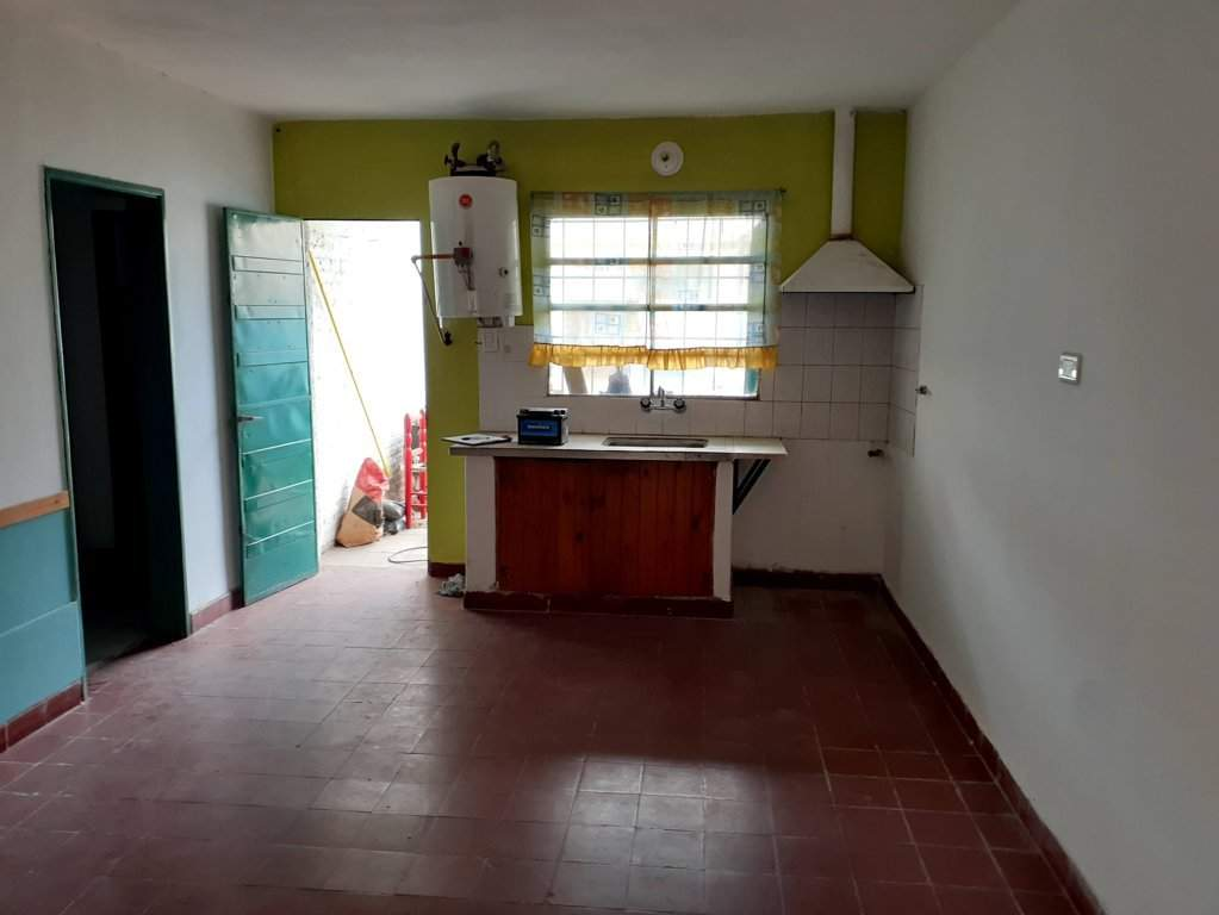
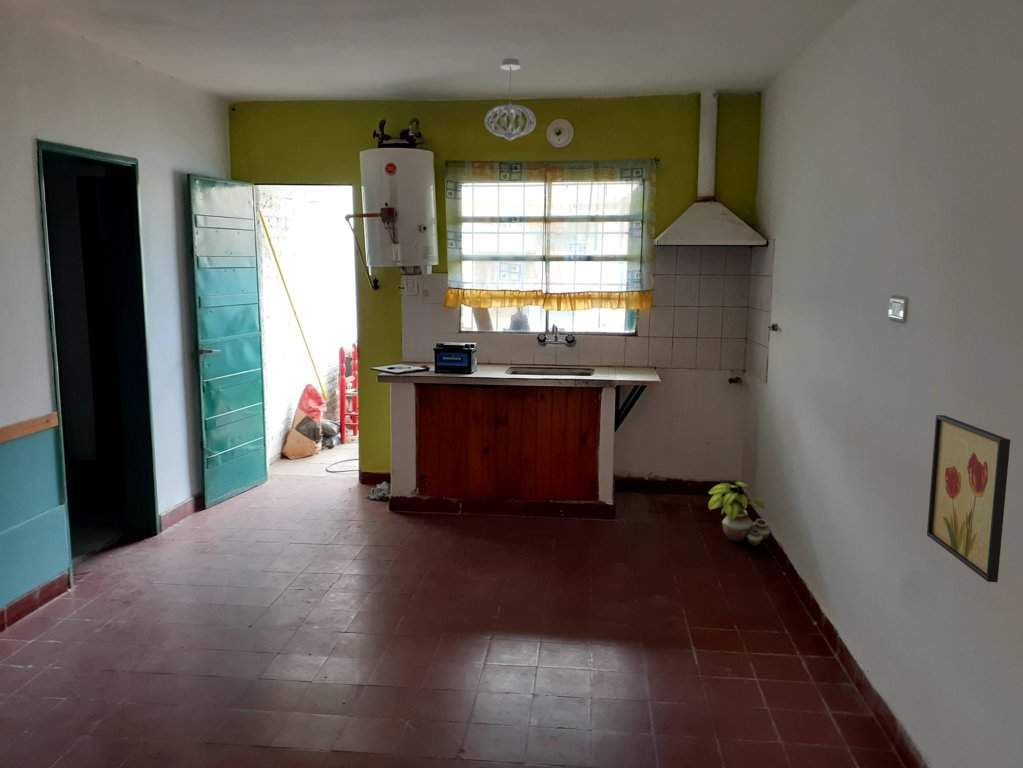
+ potted plant [707,481,771,547]
+ wall art [926,414,1011,583]
+ pendant light [483,57,537,142]
